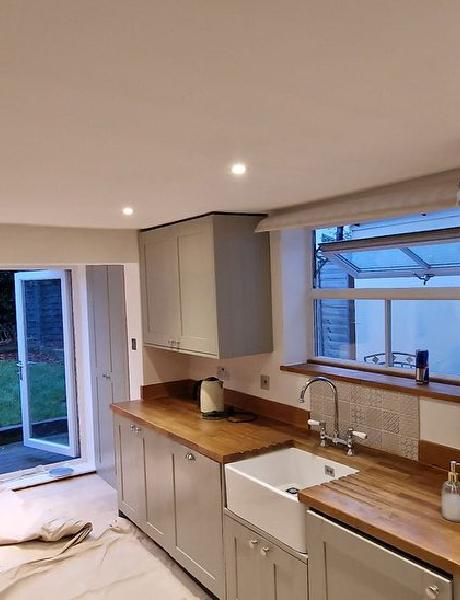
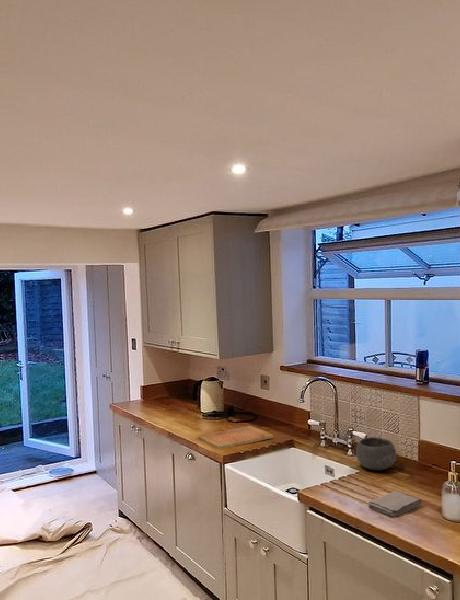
+ washcloth [368,490,422,517]
+ bowl [355,436,398,472]
+ cutting board [198,425,274,450]
